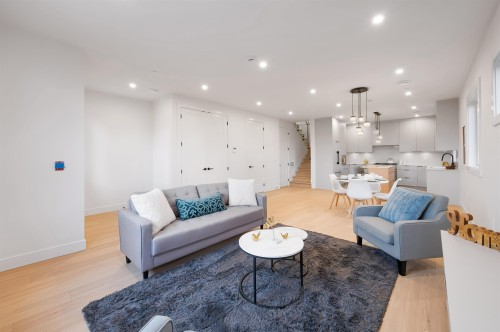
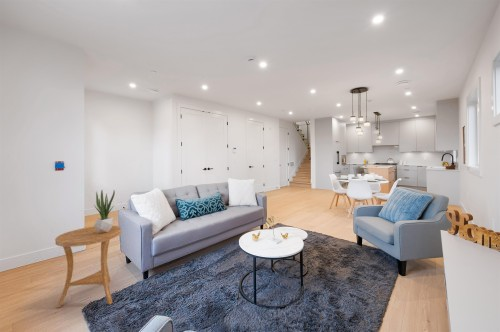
+ potted plant [93,190,116,233]
+ side table [54,225,122,308]
